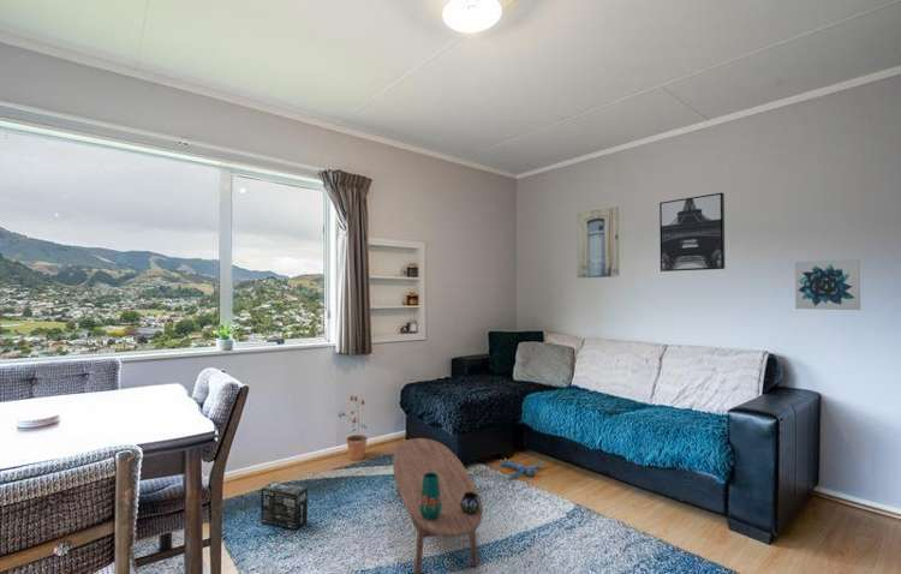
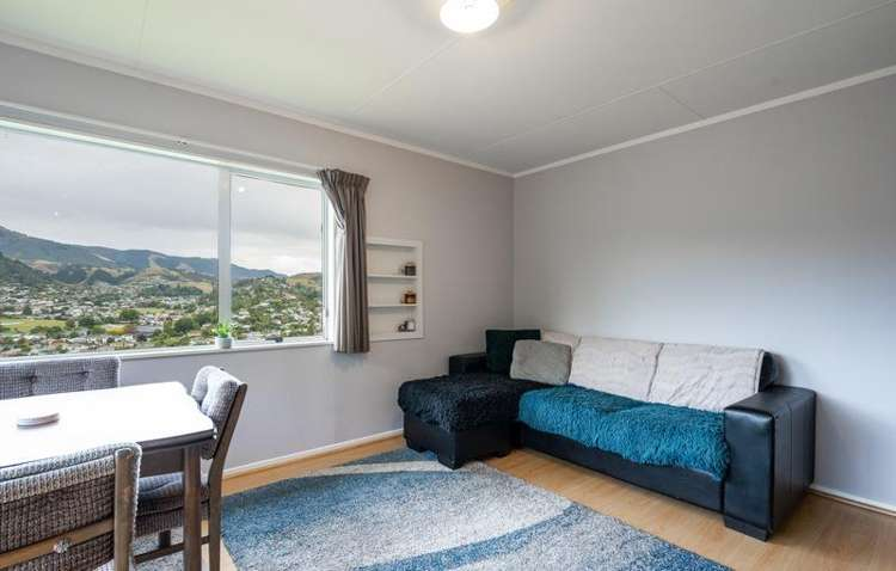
- wall art [575,207,620,279]
- plush toy [499,456,543,480]
- vase [419,473,482,520]
- box [259,480,309,531]
- potted plant [338,395,369,461]
- coffee table [392,437,483,574]
- wall art [794,258,861,311]
- wall art [658,192,726,273]
